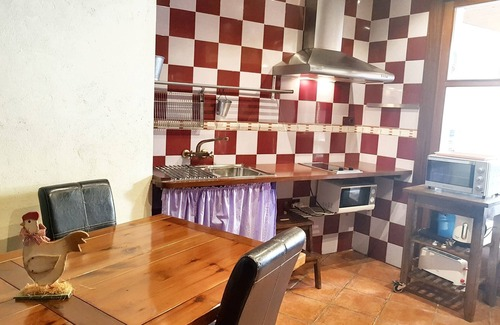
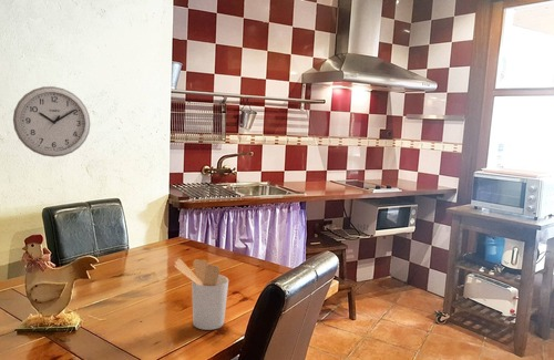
+ utensil holder [173,258,229,331]
+ wall clock [12,85,91,158]
